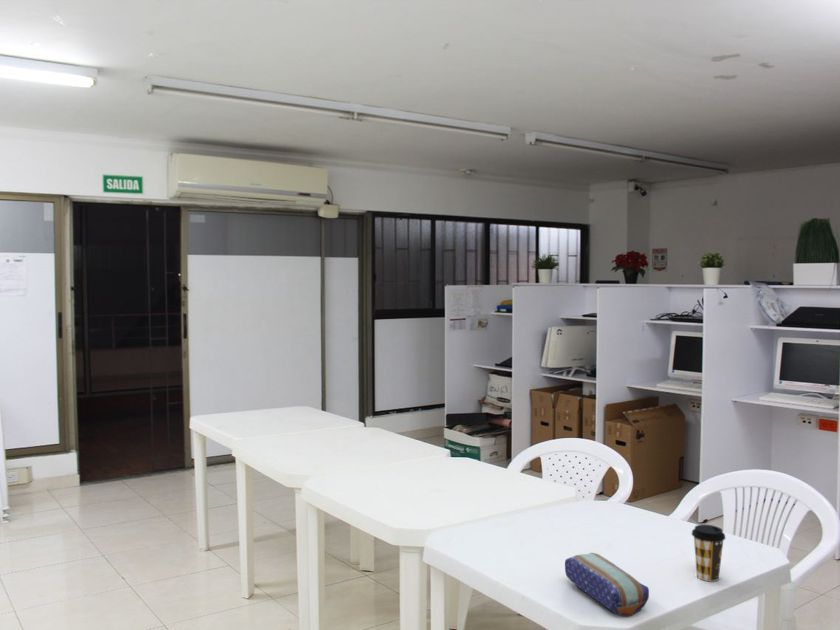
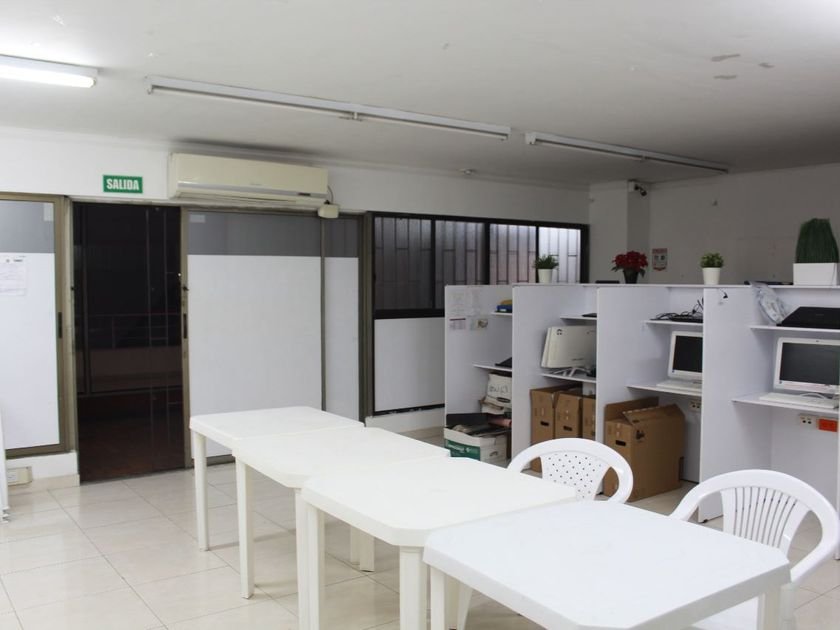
- coffee cup [691,524,727,582]
- pencil case [564,552,650,618]
